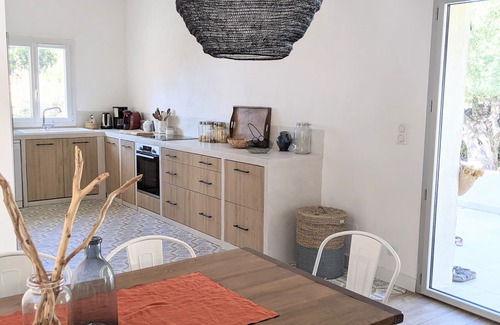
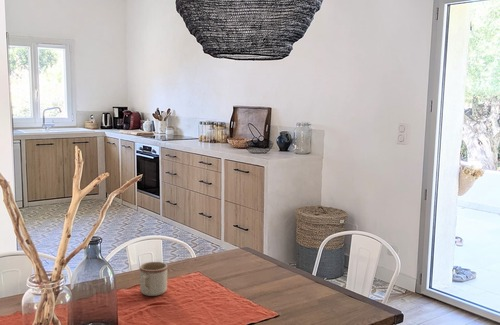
+ mug [139,261,168,297]
